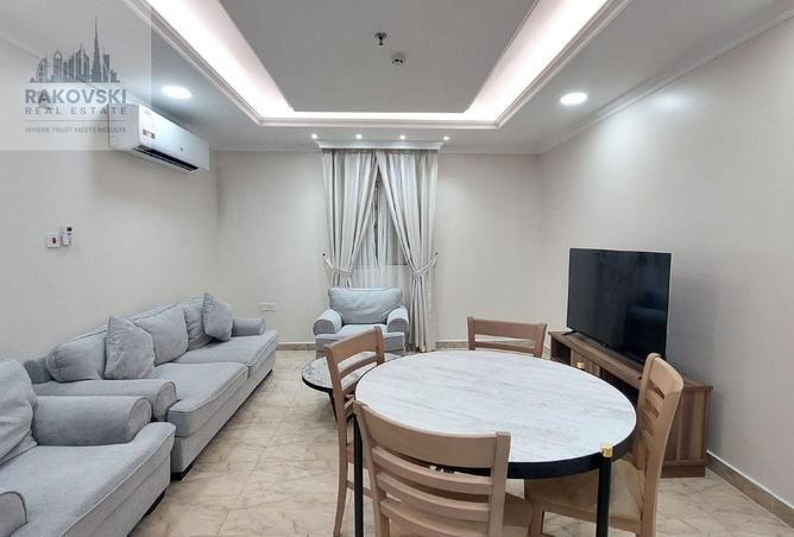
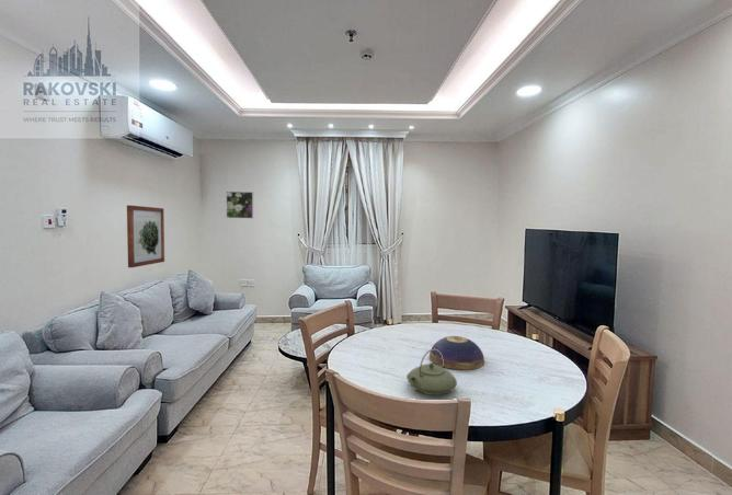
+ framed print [225,191,254,219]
+ wall art [126,205,165,268]
+ decorative bowl [428,335,485,371]
+ teapot [405,348,458,396]
